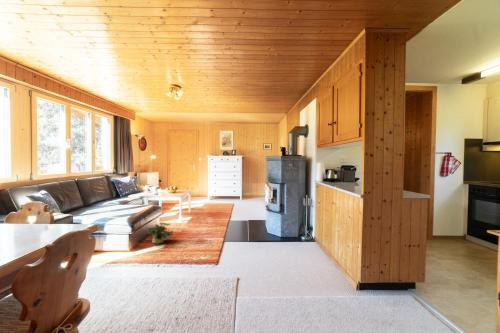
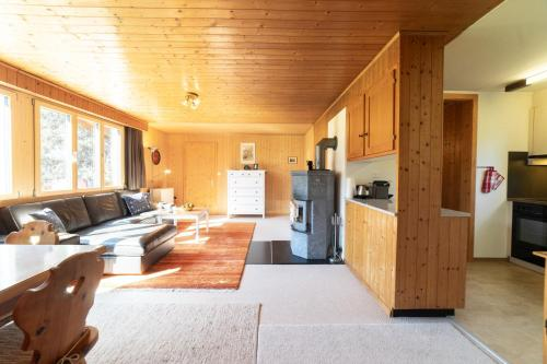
- potted plant [146,220,174,245]
